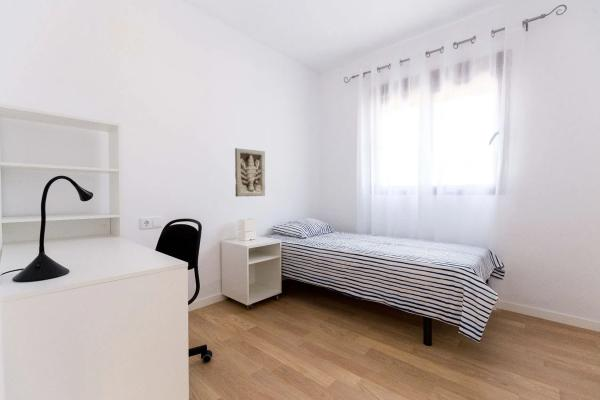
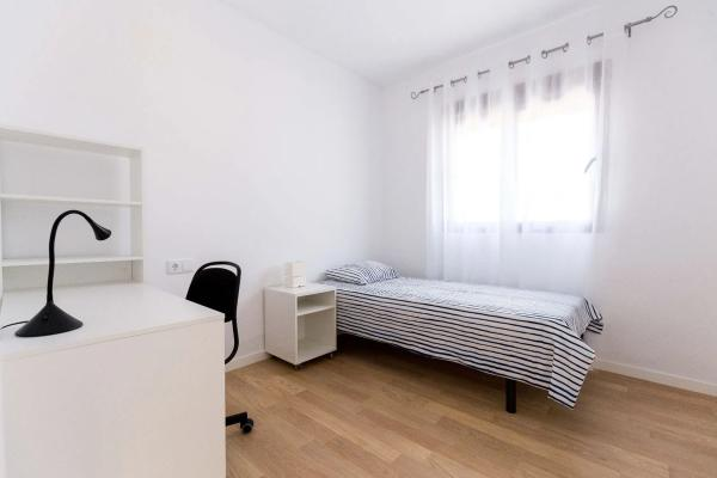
- stone relief [234,147,266,198]
